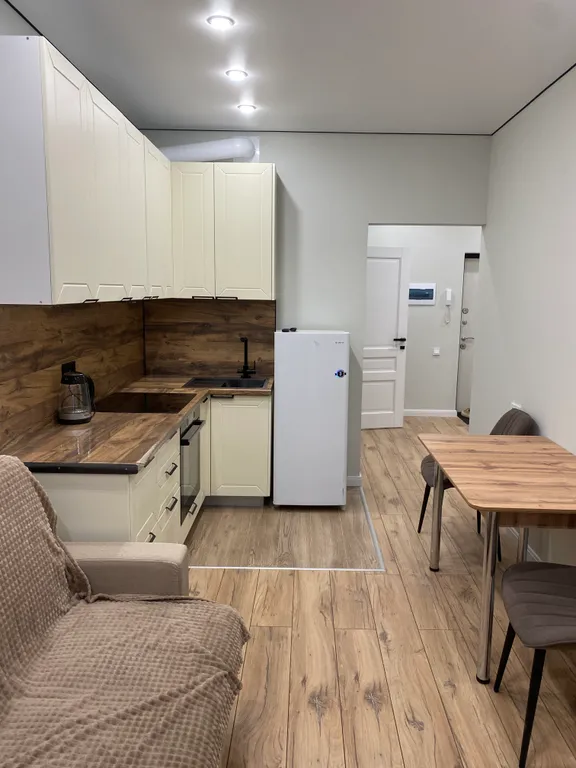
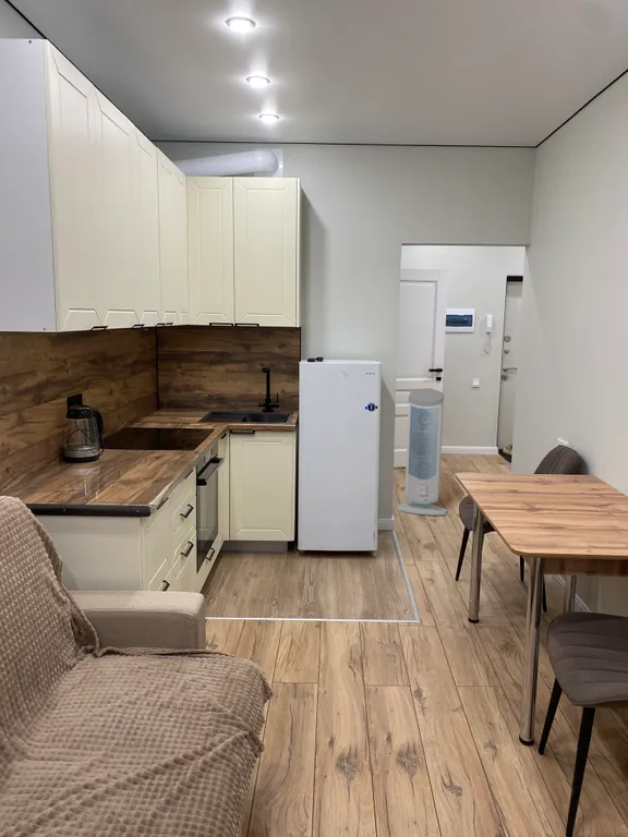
+ air purifier [395,388,448,517]
